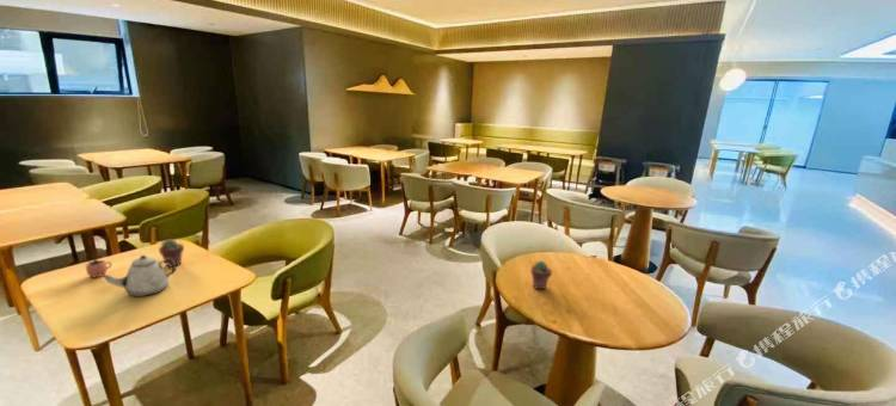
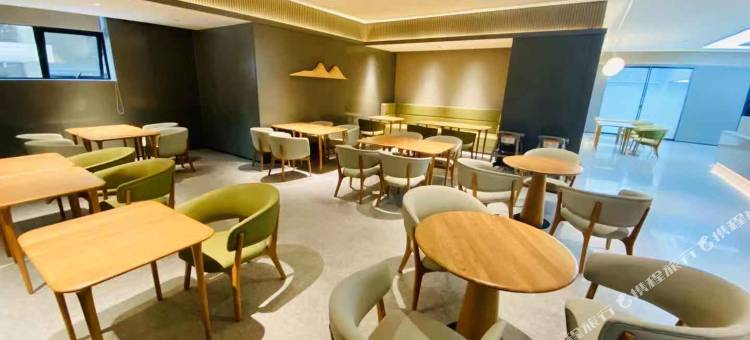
- potted succulent [158,238,185,269]
- teapot [100,254,177,297]
- cocoa [84,253,113,278]
- potted succulent [529,259,553,290]
